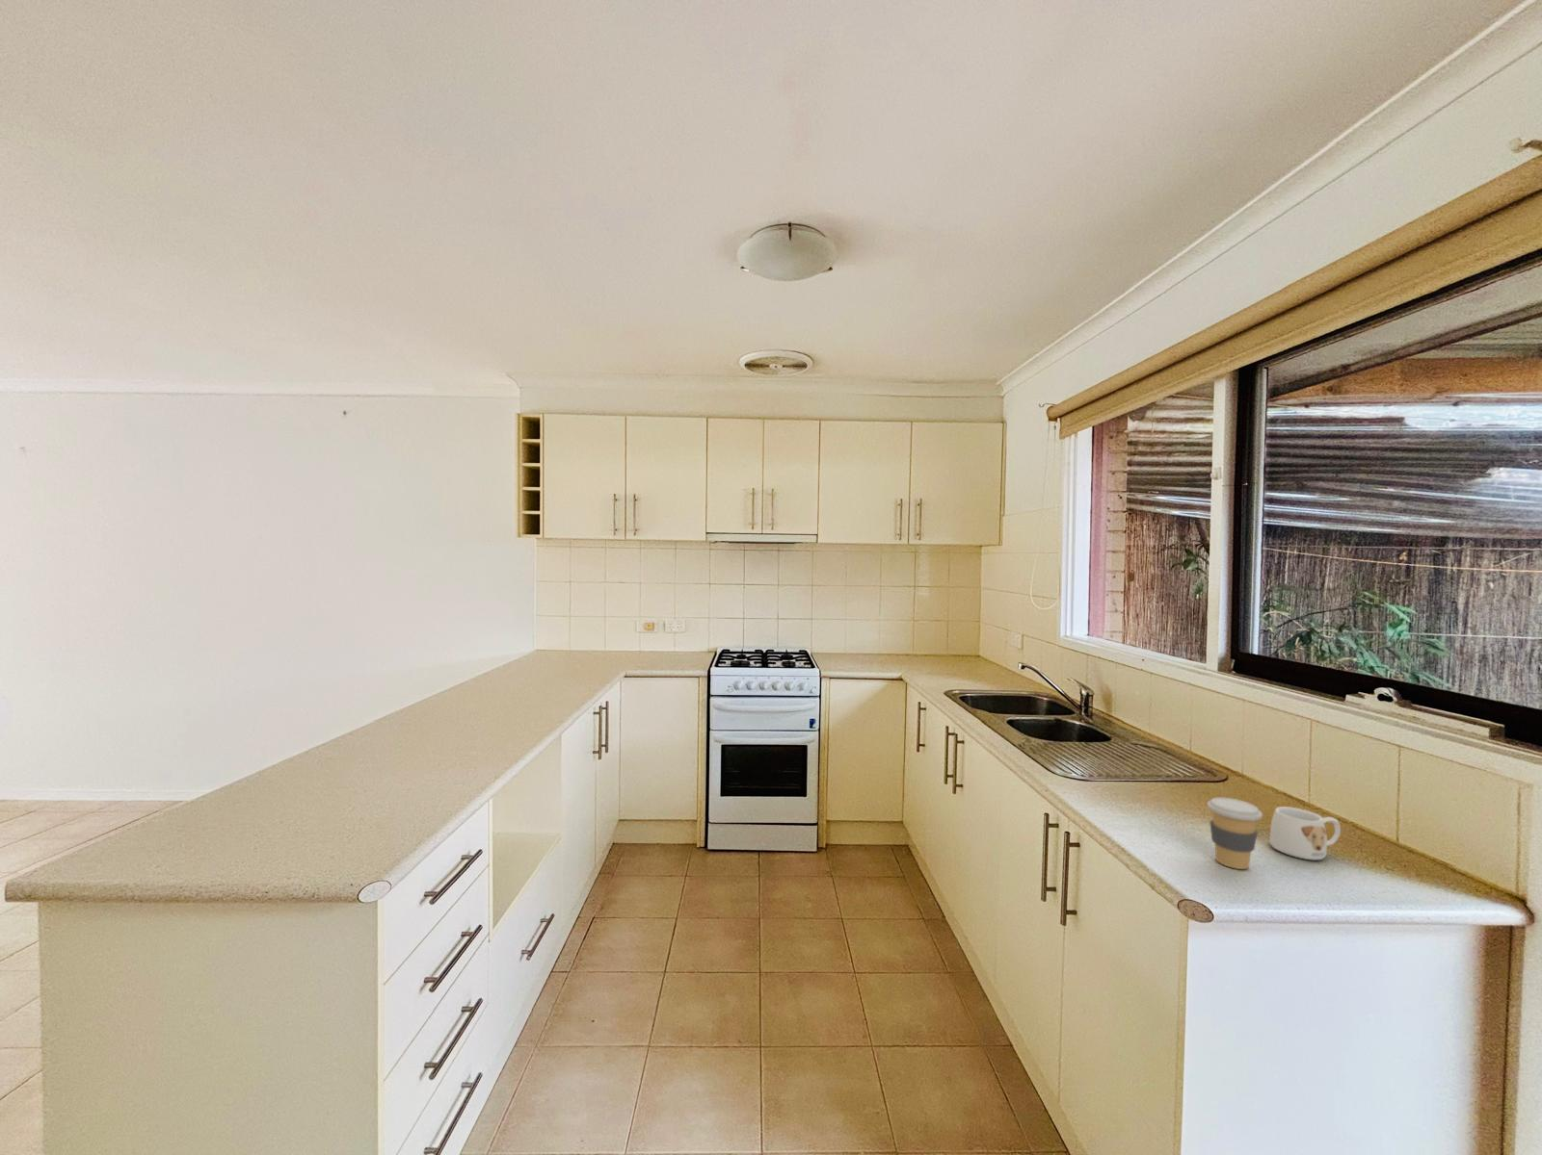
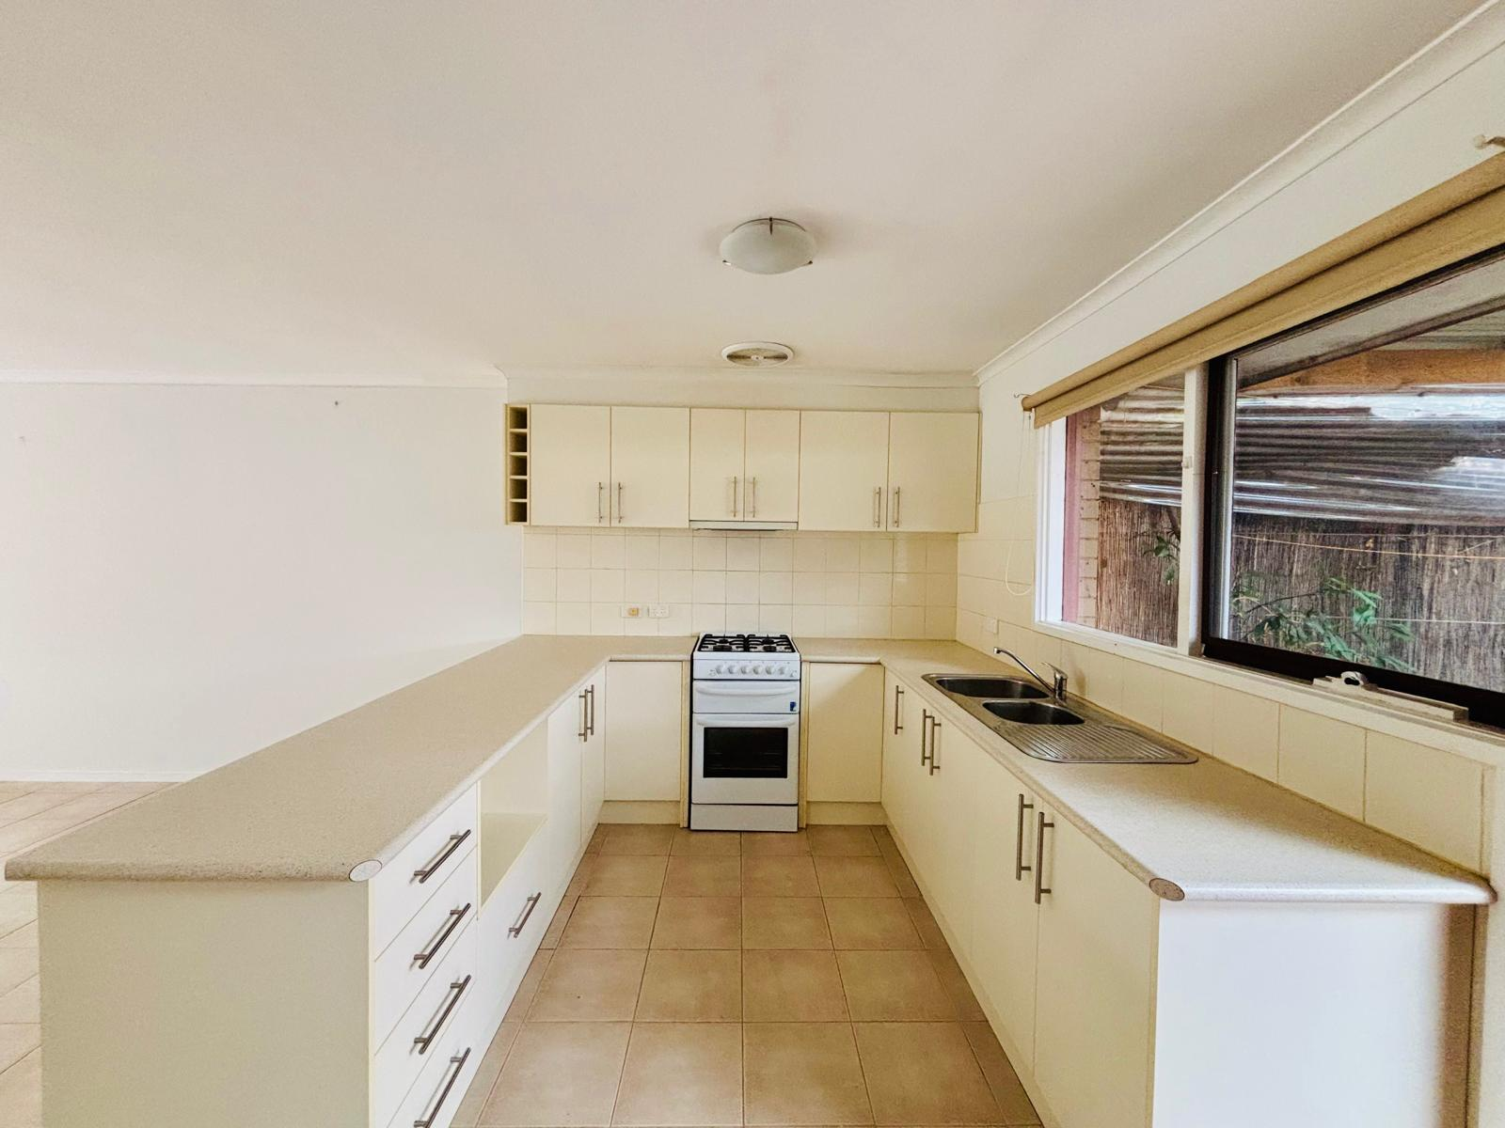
- mug [1269,806,1342,860]
- coffee cup [1207,797,1264,870]
